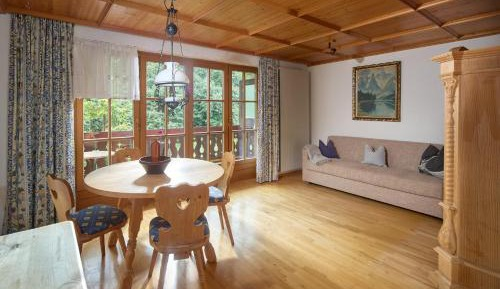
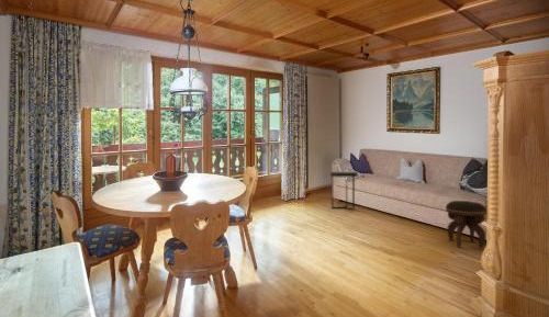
+ side table [329,170,359,211]
+ footstool [445,200,488,249]
